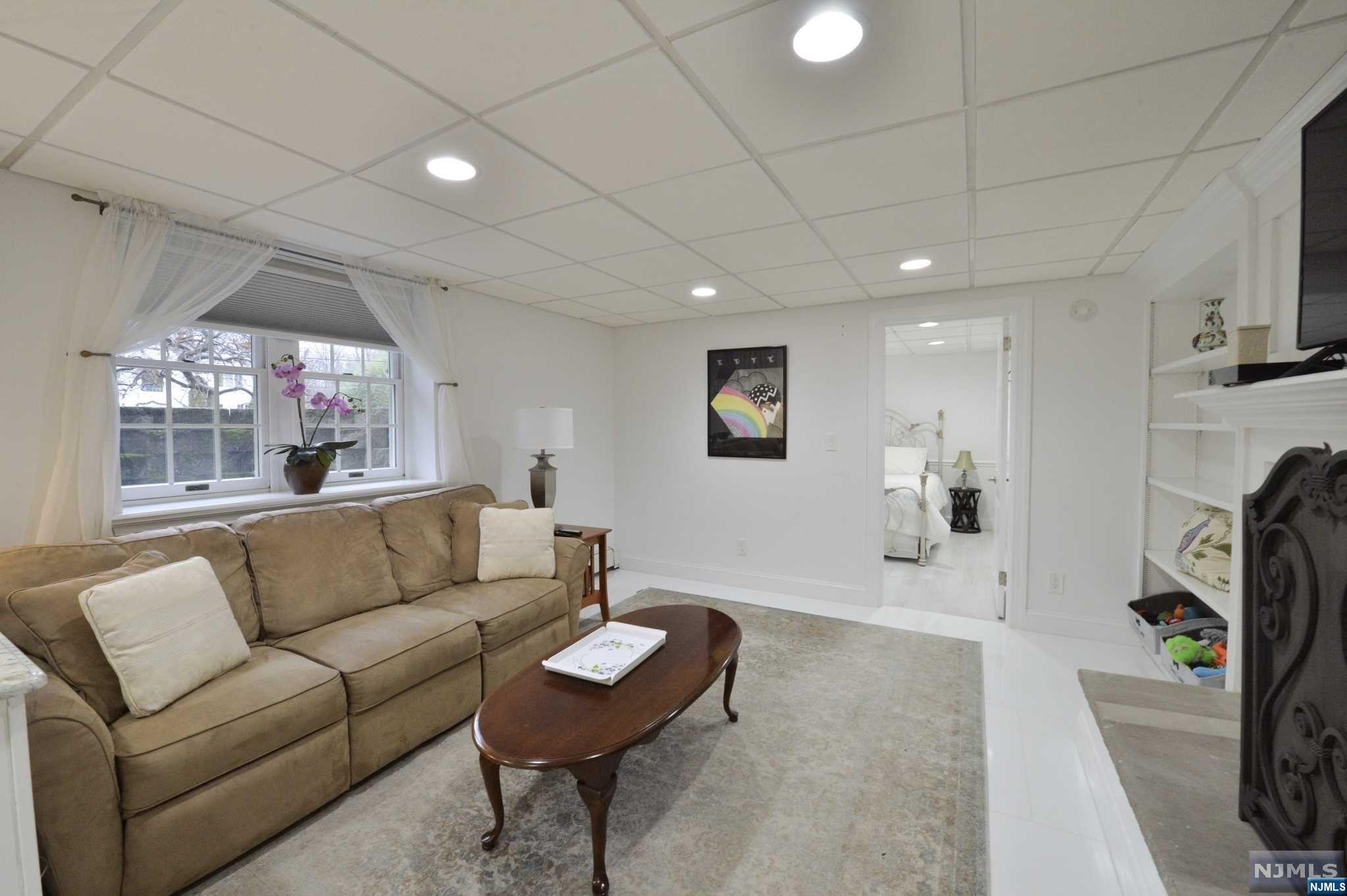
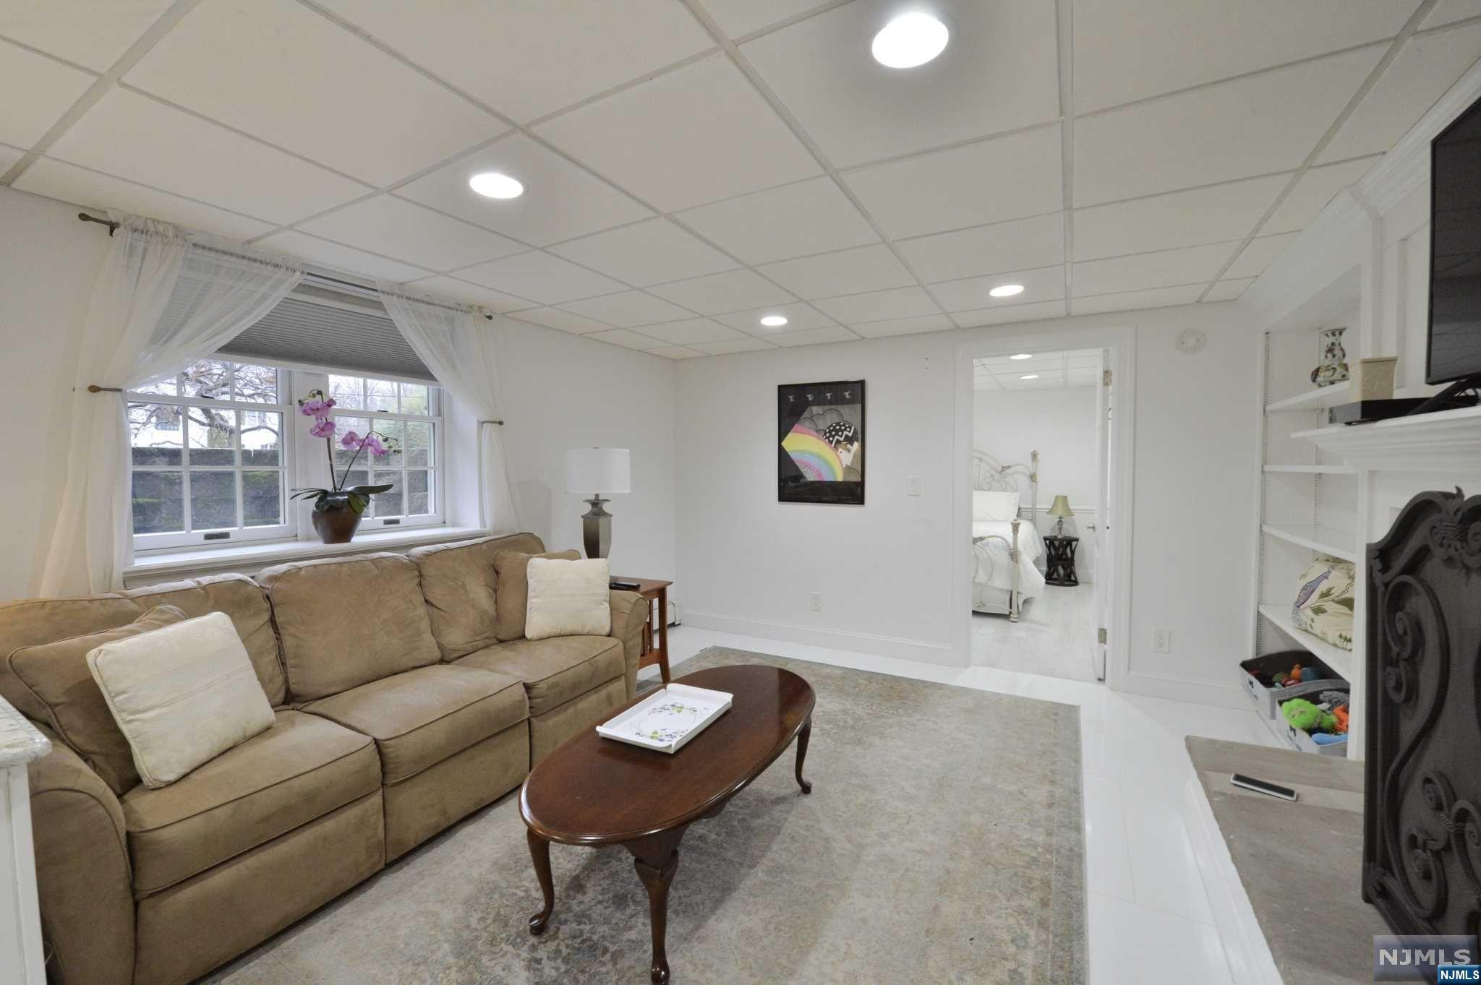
+ smartphone [1229,773,1298,801]
